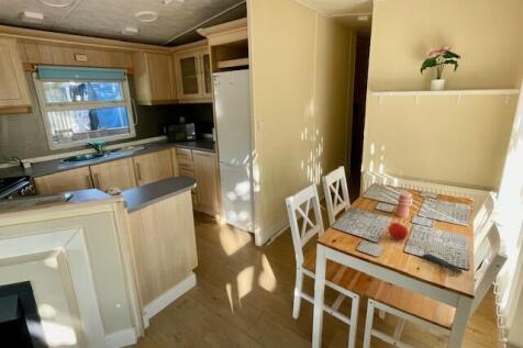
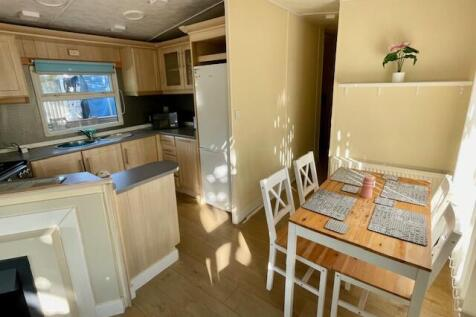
- fruit [387,221,410,242]
- remote control [421,252,465,276]
